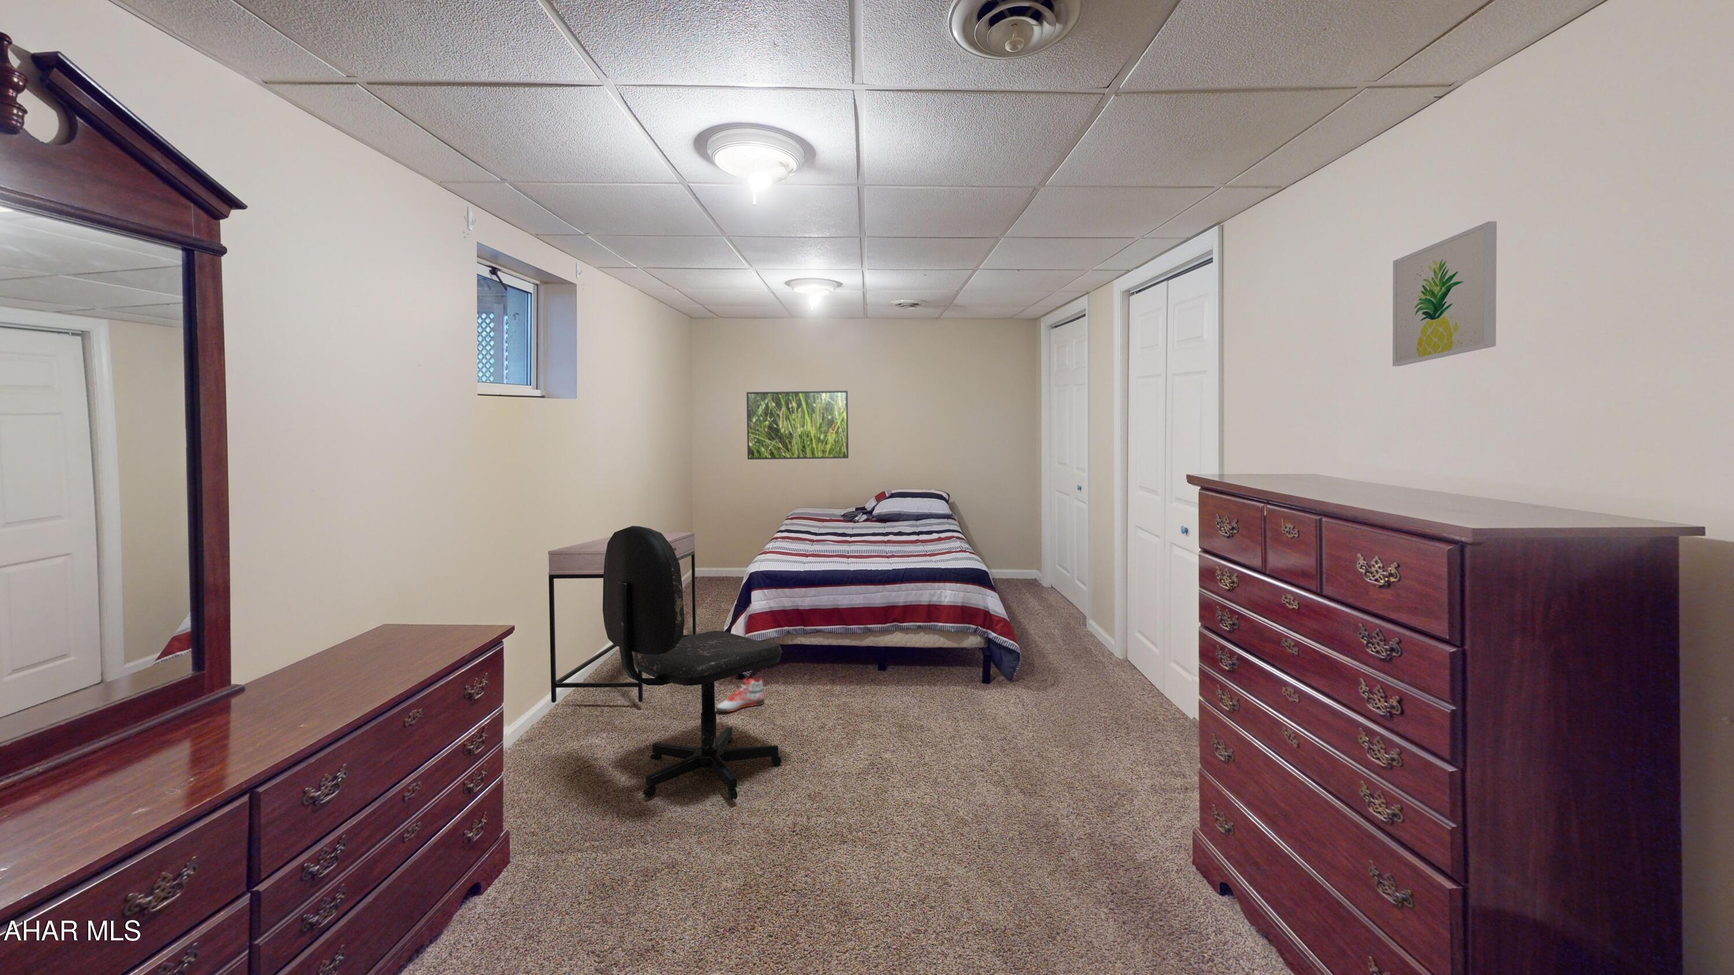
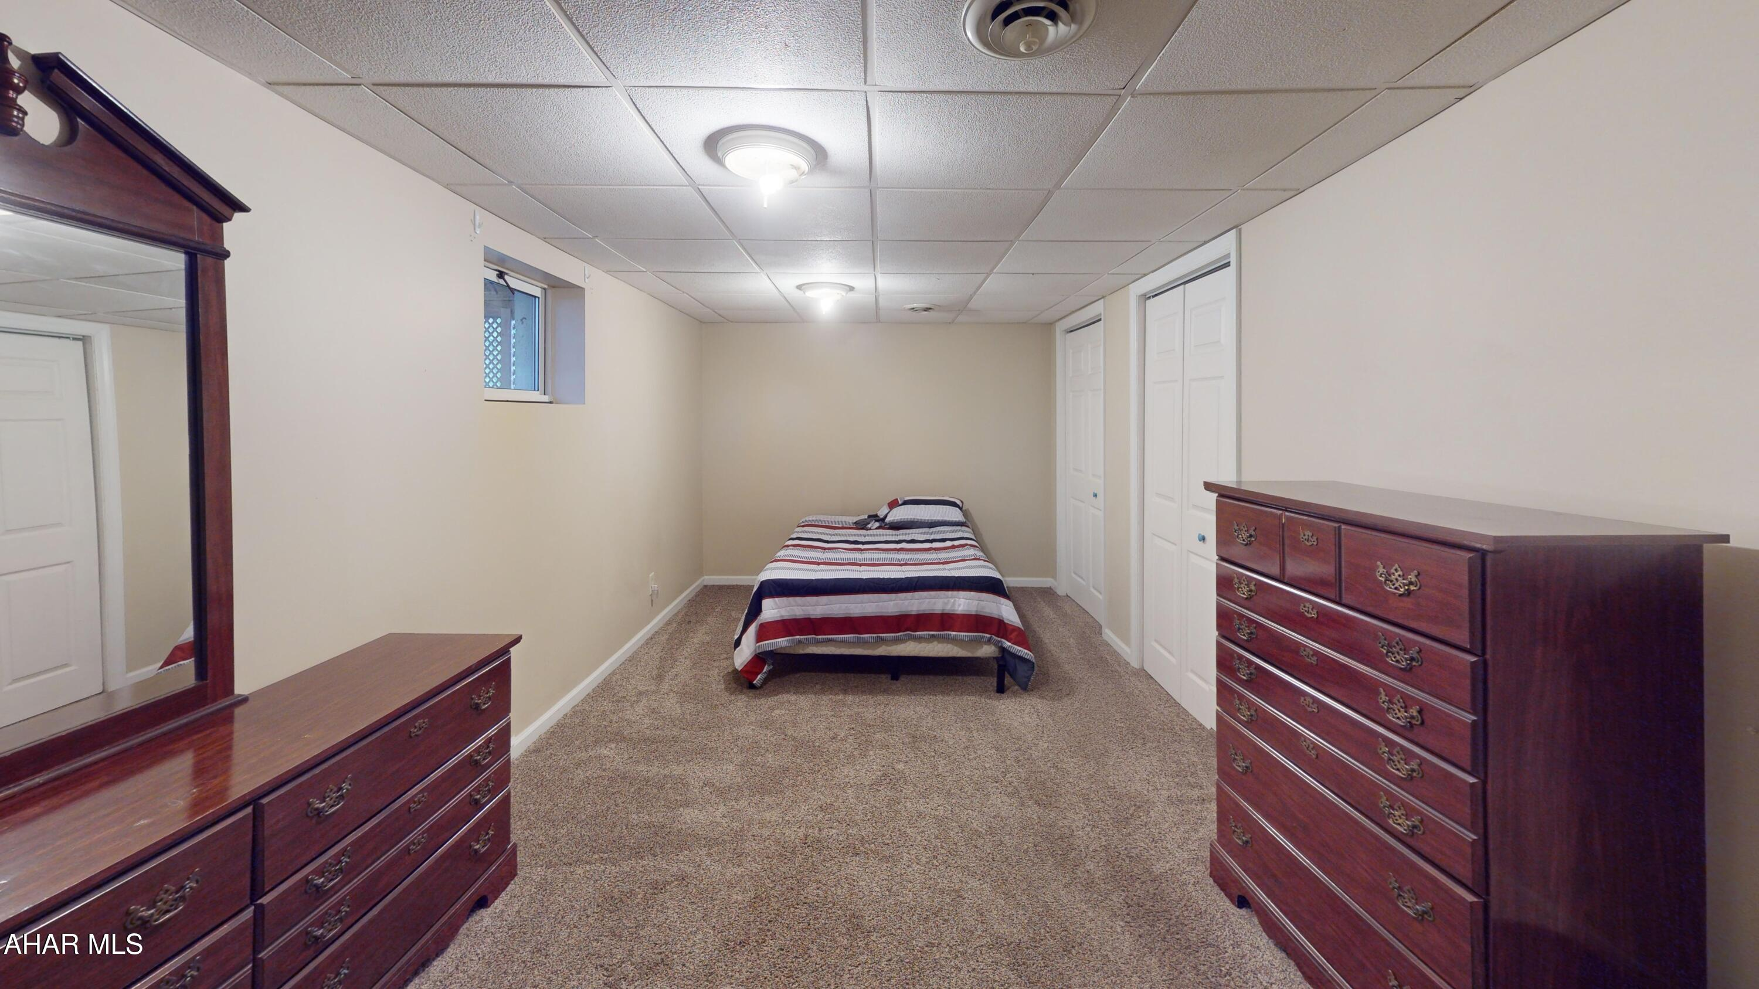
- desk [548,532,697,704]
- sneaker [715,677,765,713]
- office chair [603,525,782,801]
- wall art [1392,220,1497,367]
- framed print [747,390,849,460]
